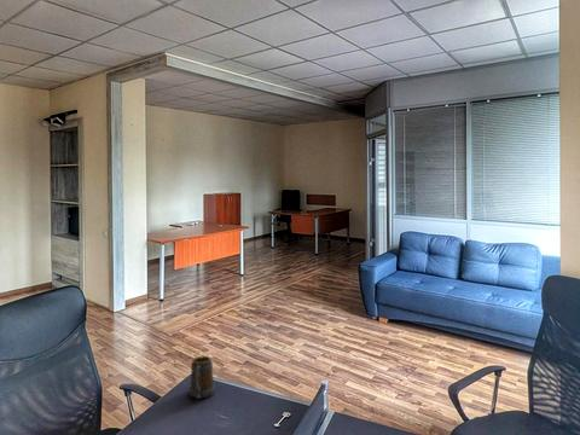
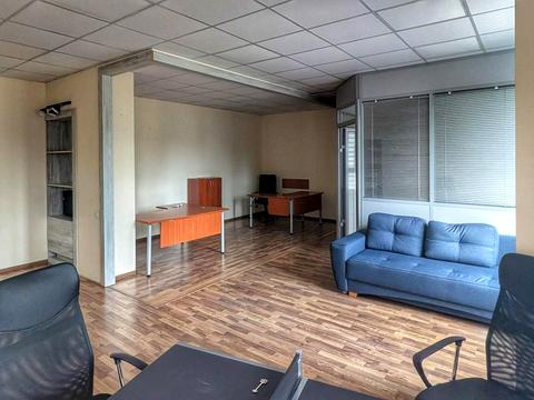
- mug [188,355,216,400]
